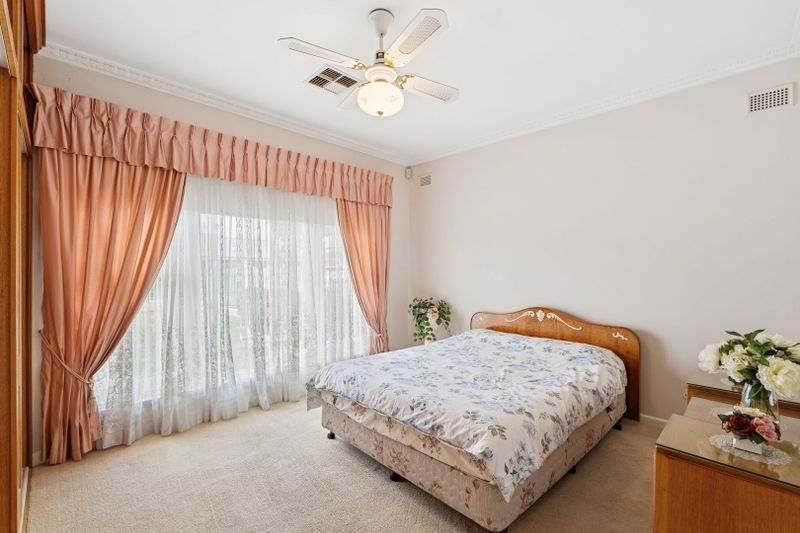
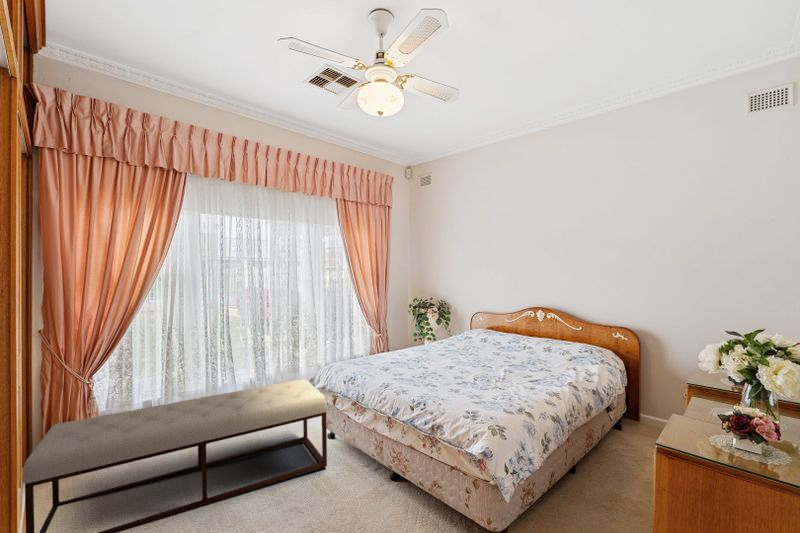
+ bench [21,378,328,533]
